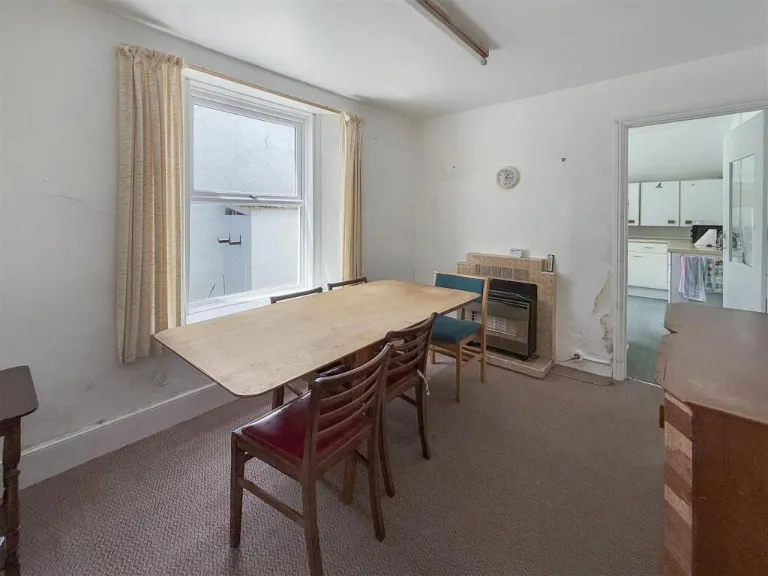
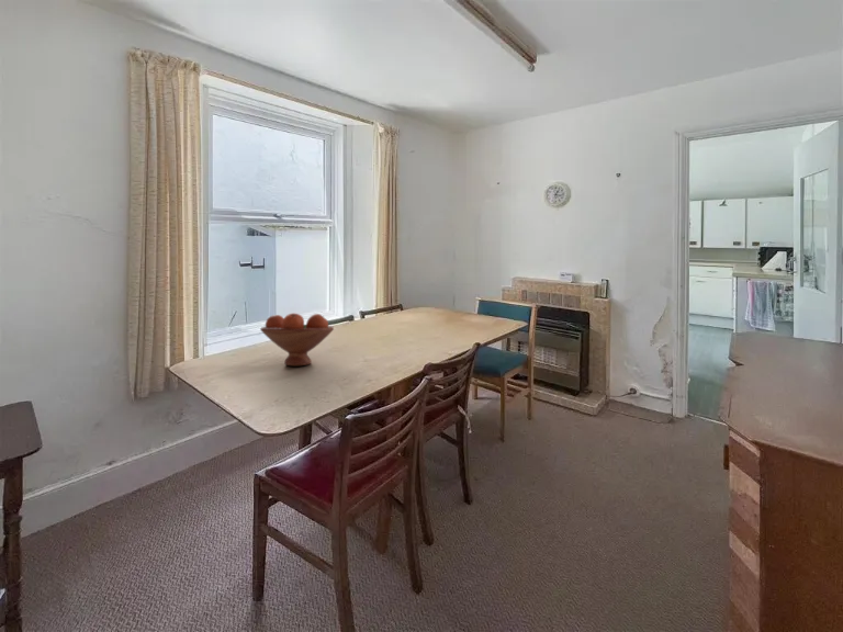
+ fruit bowl [259,312,335,366]
